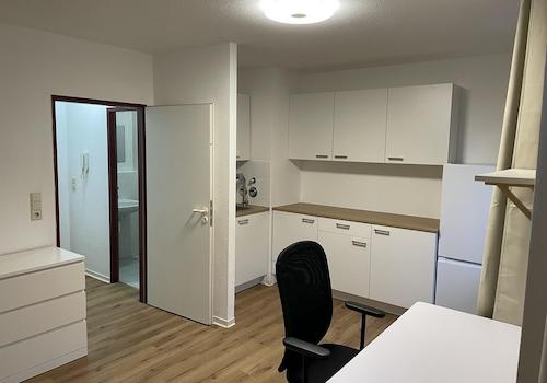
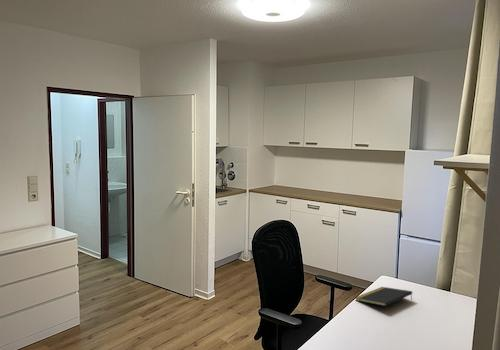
+ notepad [354,286,413,307]
